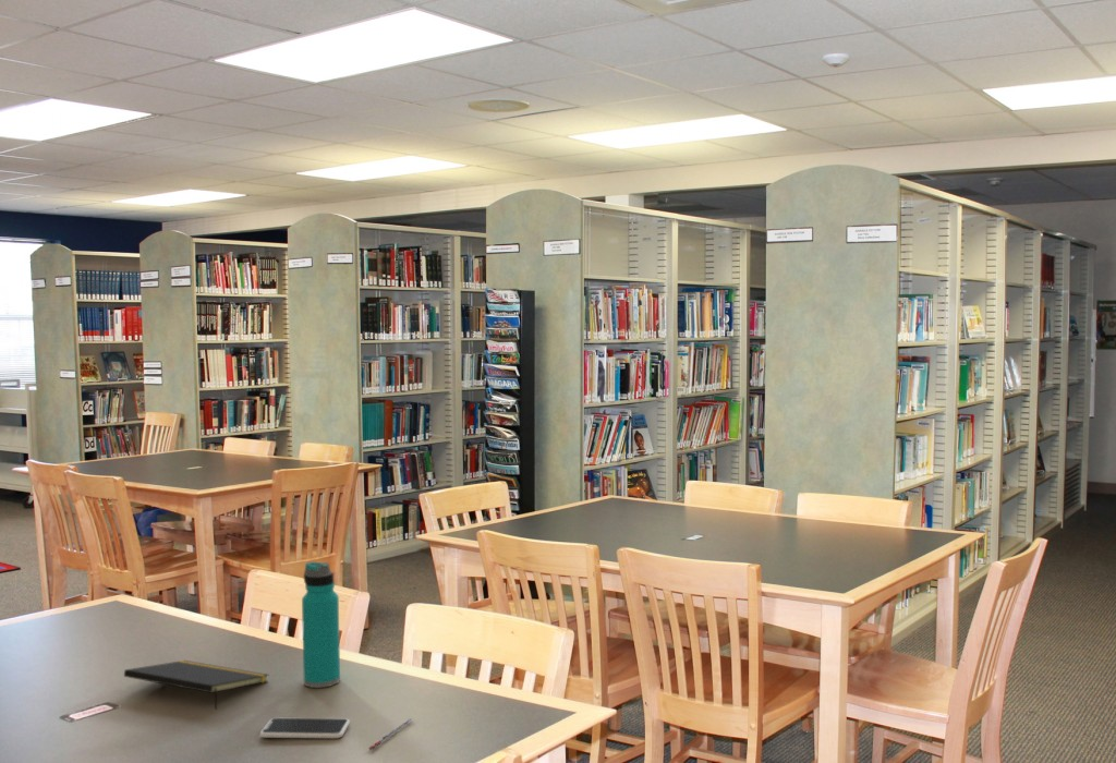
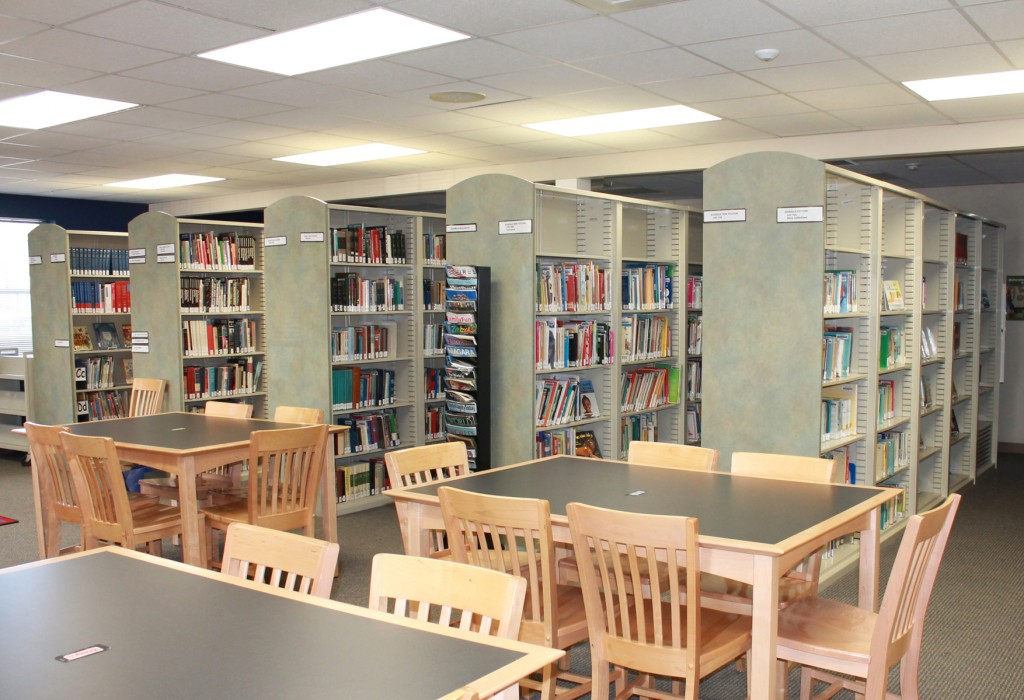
- smartphone [259,717,351,739]
- pen [368,717,413,751]
- water bottle [301,561,341,689]
- notepad [123,659,269,710]
